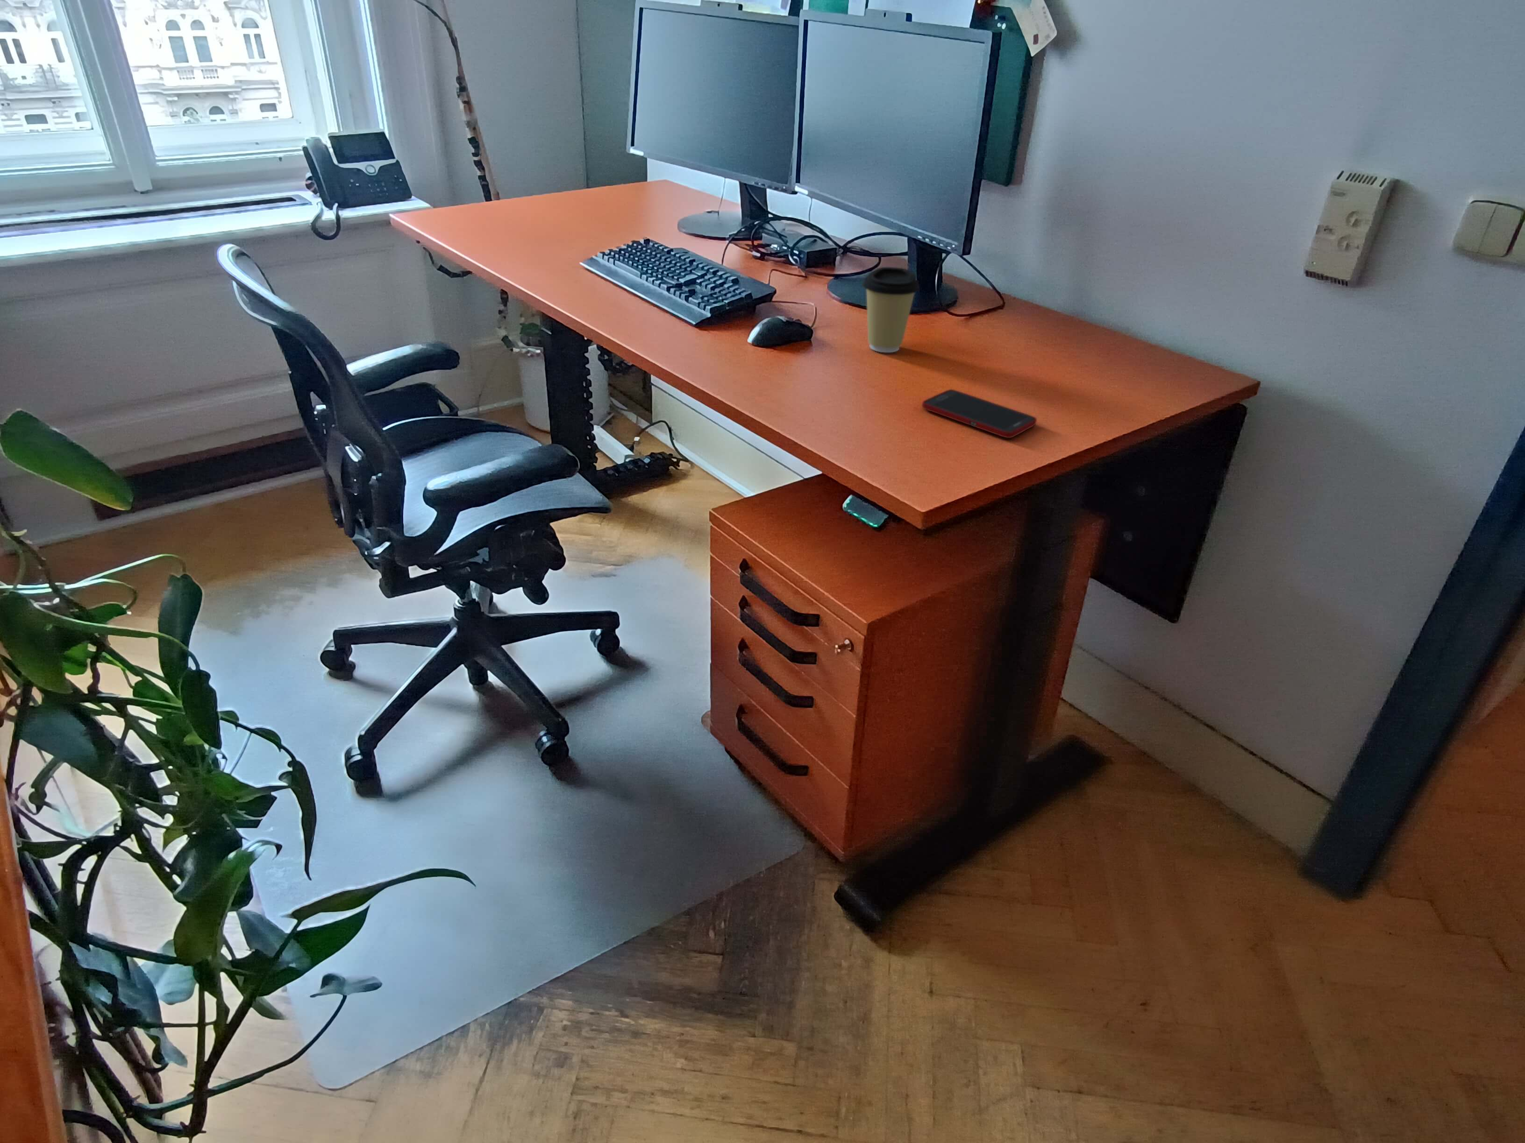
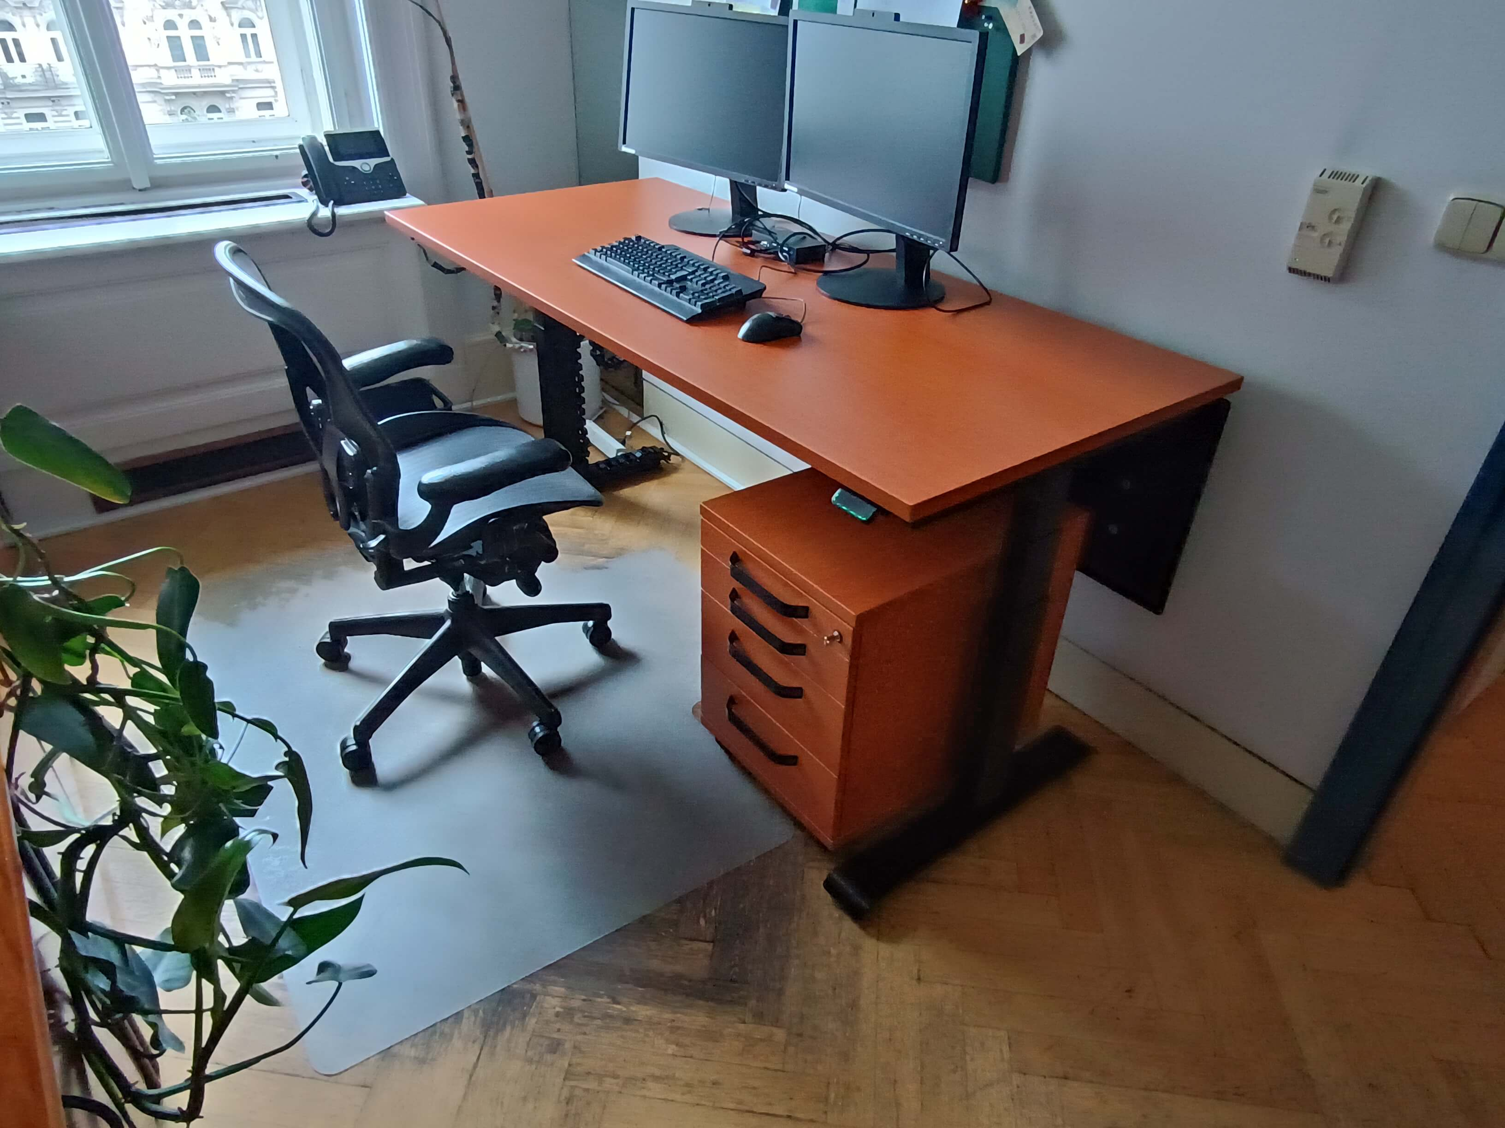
- coffee cup [862,267,920,353]
- cell phone [921,389,1037,438]
